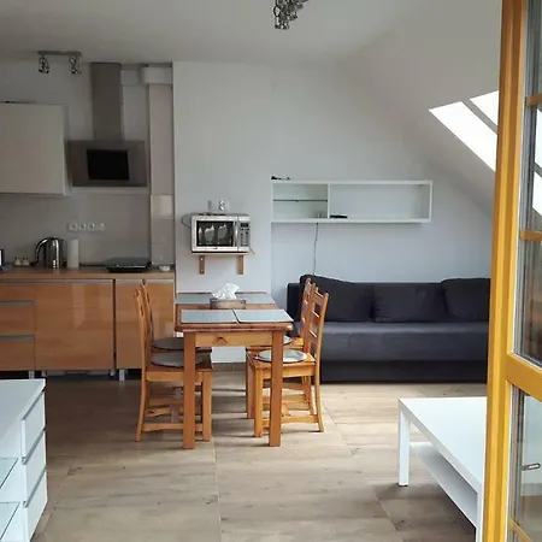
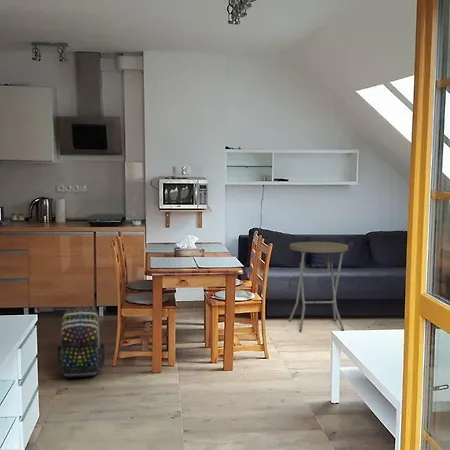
+ backpack [56,307,106,379]
+ side table [288,241,349,333]
